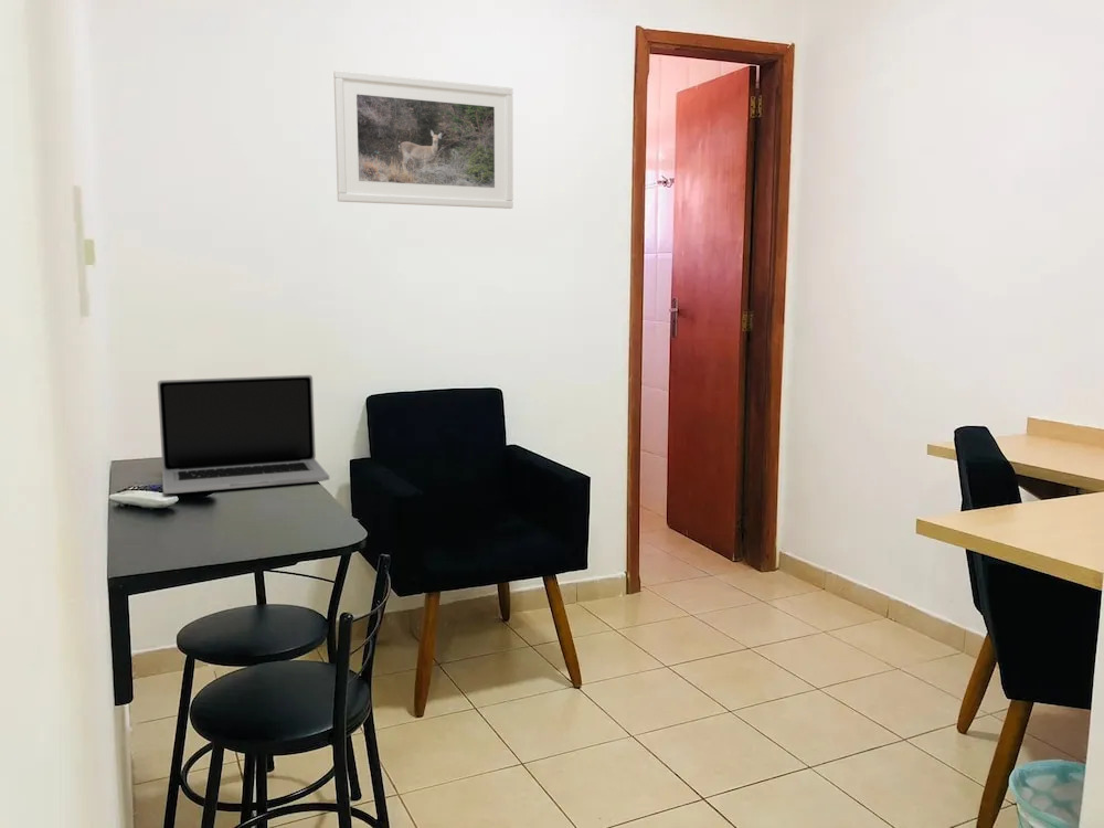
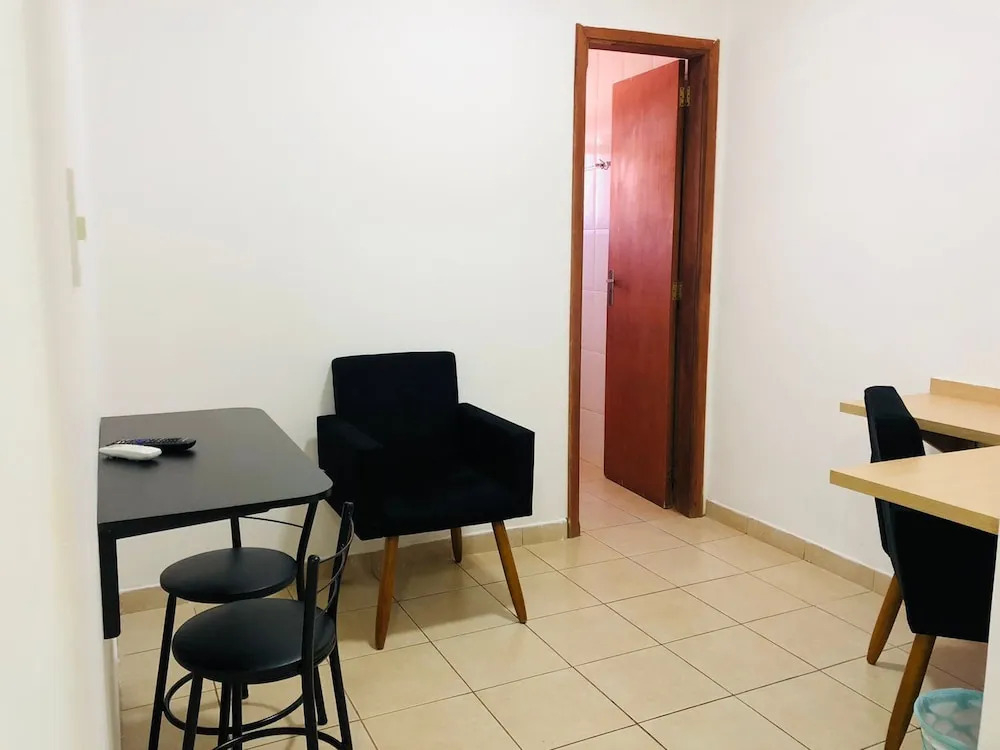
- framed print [332,68,513,210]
- laptop [157,374,330,495]
